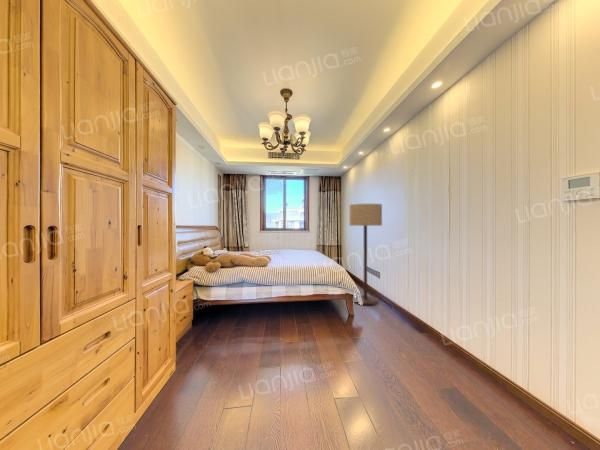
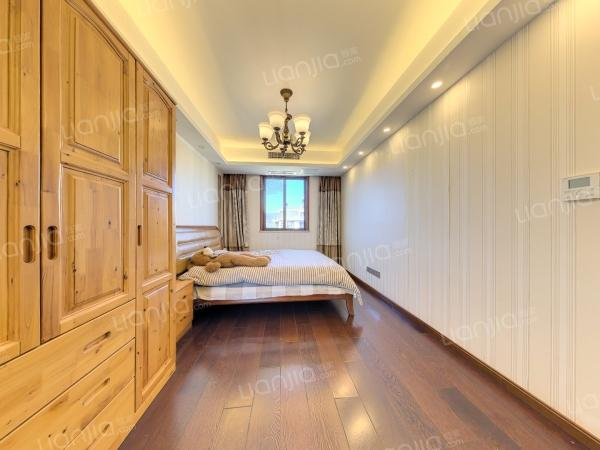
- floor lamp [348,203,383,306]
